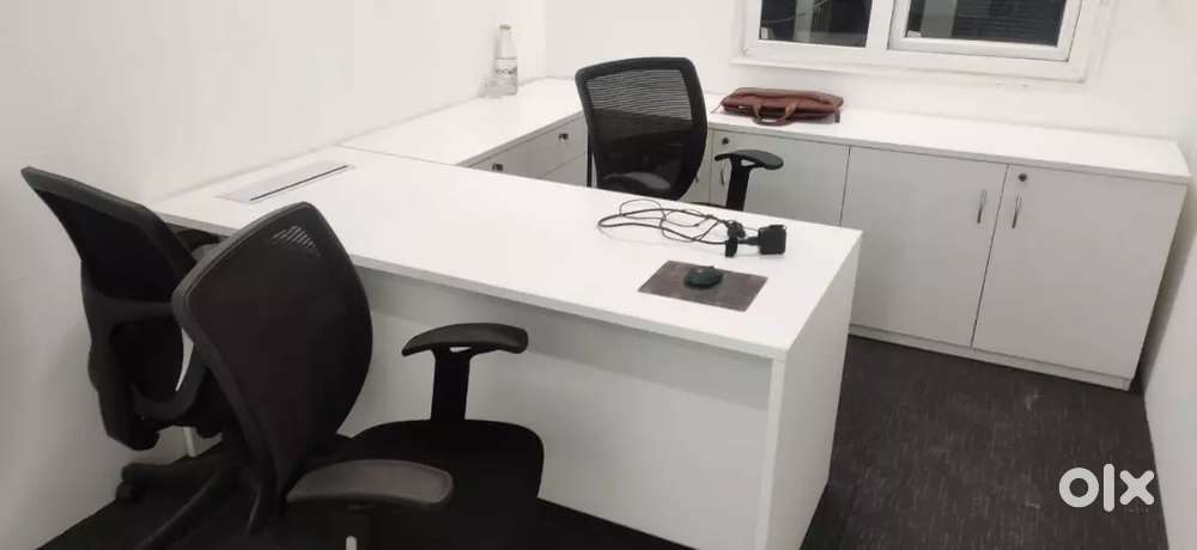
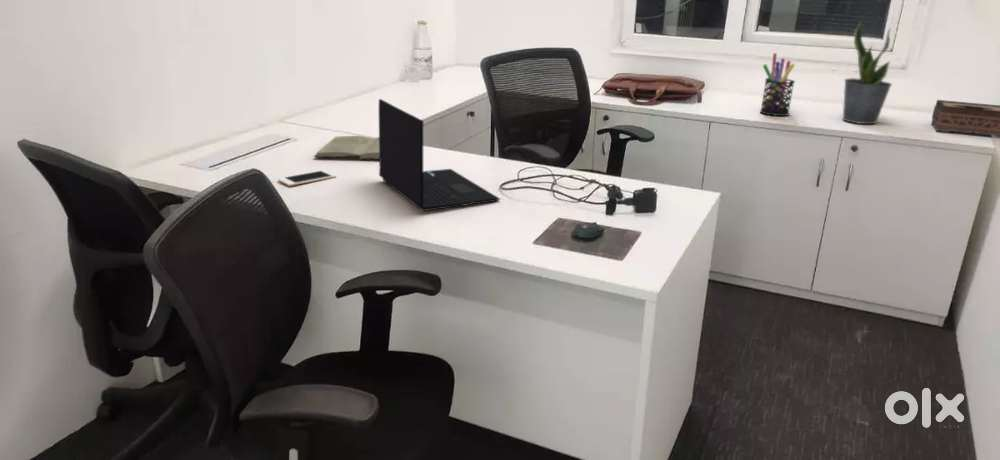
+ laptop [378,98,501,212]
+ potted plant [842,21,893,125]
+ tissue box [930,99,1000,138]
+ cell phone [277,169,337,187]
+ pen holder [759,52,796,117]
+ book [313,135,379,160]
